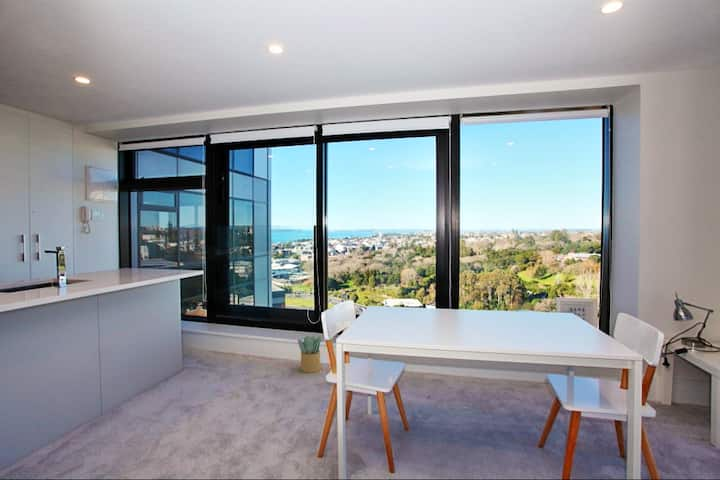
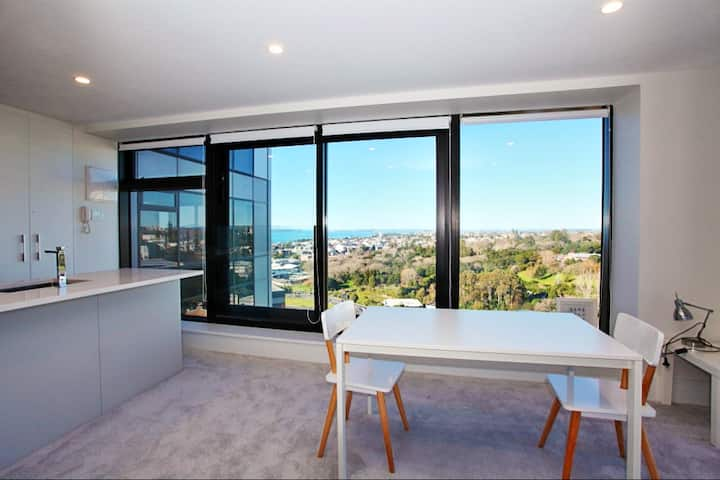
- potted plant [297,335,322,374]
